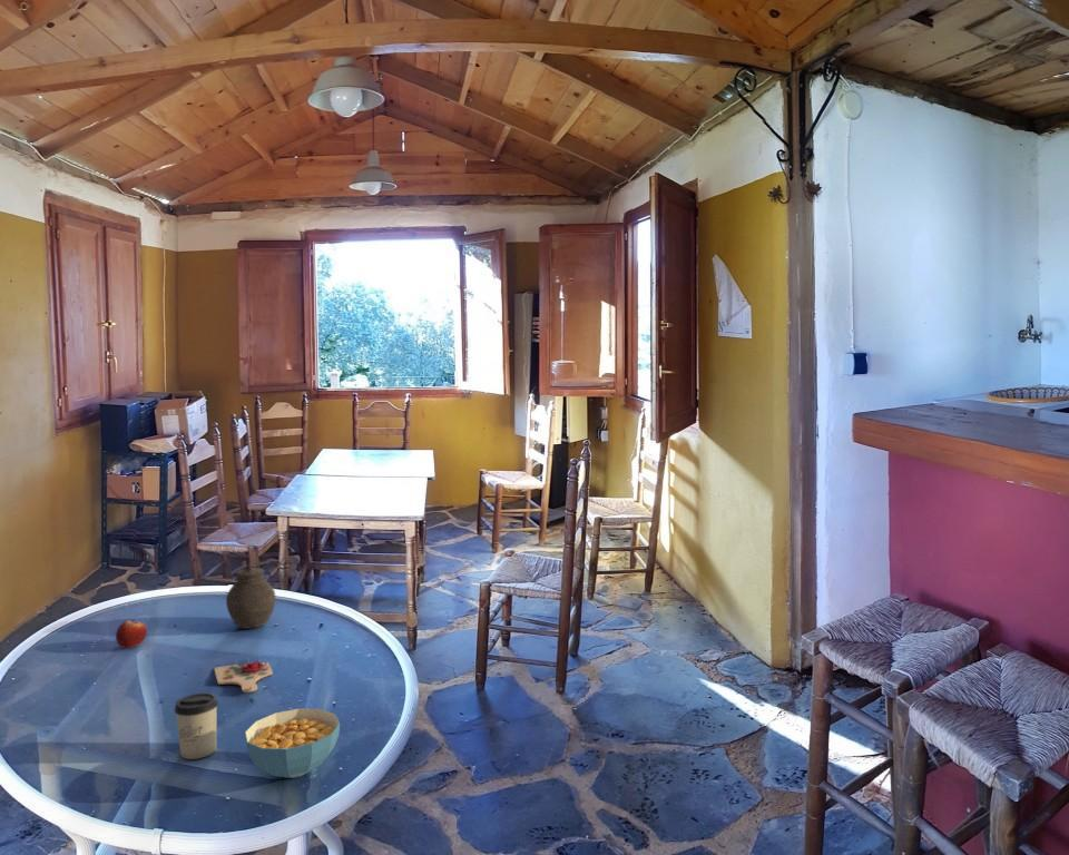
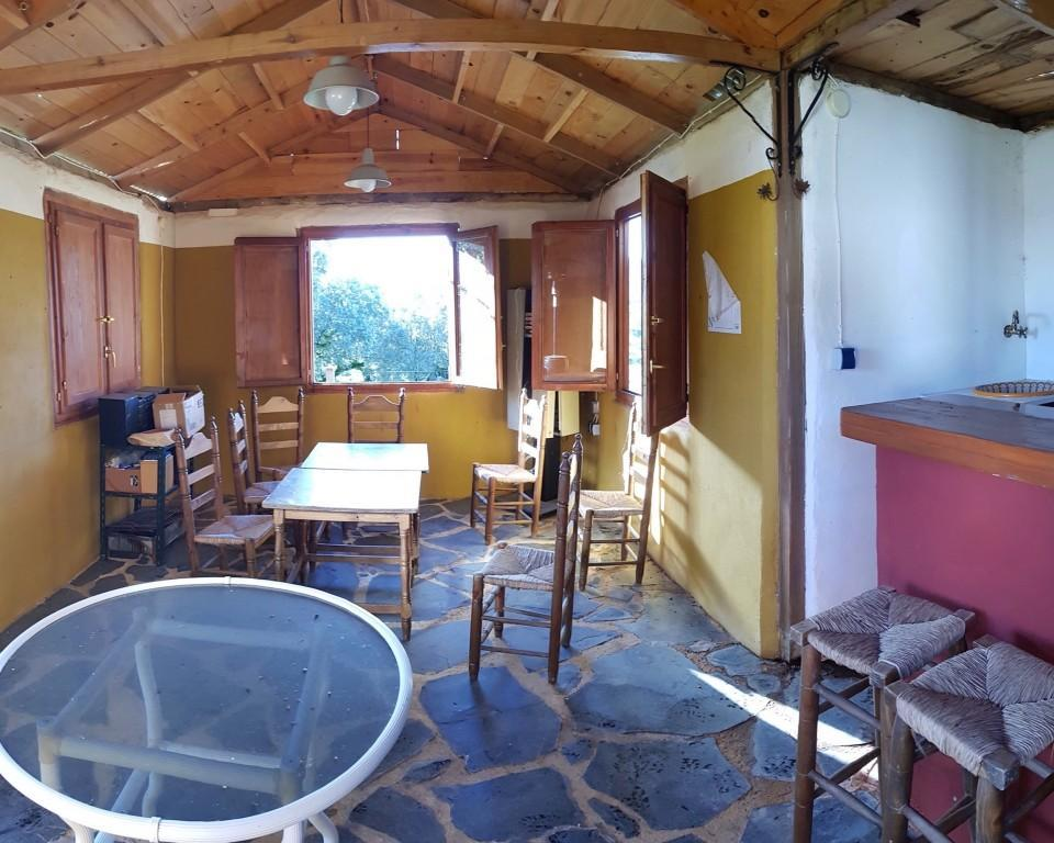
- cutting board [213,655,274,694]
- fruit [115,619,148,649]
- cereal bowl [244,707,341,779]
- jar [225,562,276,630]
- cup [174,692,219,760]
